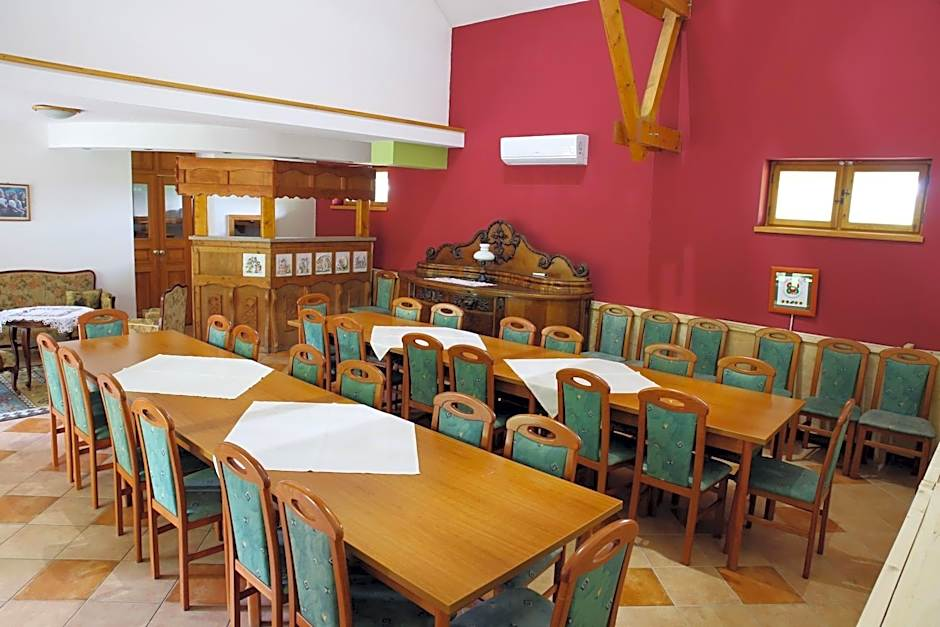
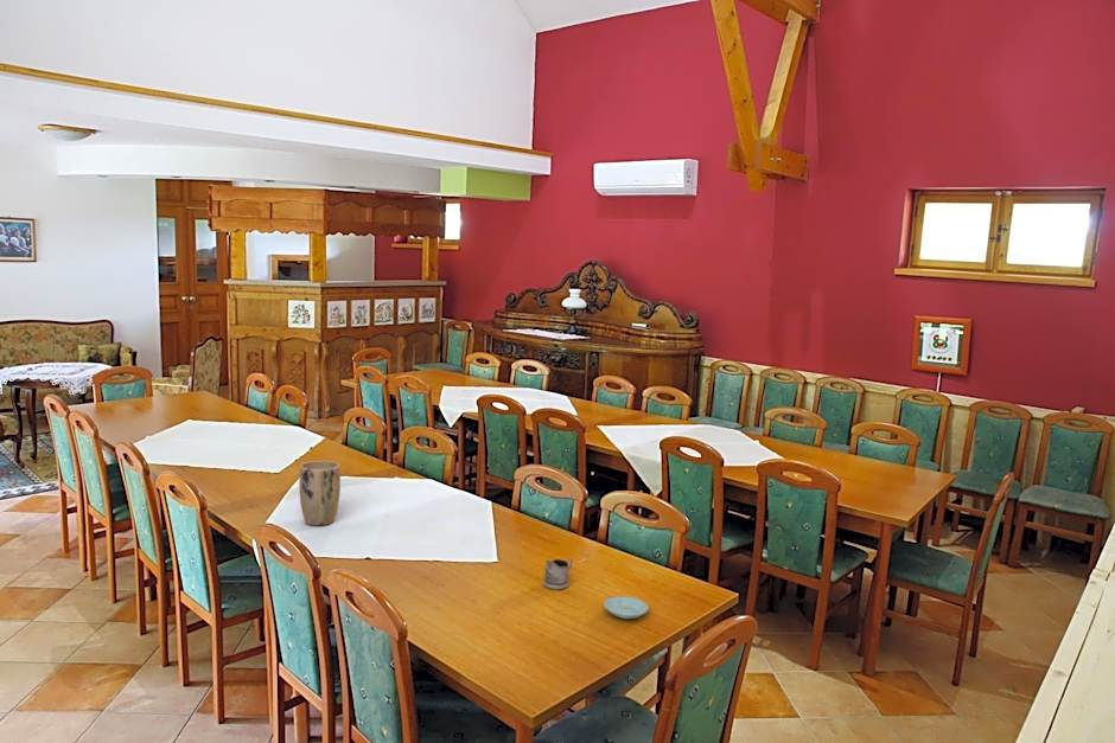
+ saucer [603,596,650,620]
+ tea glass holder [542,557,574,590]
+ plant pot [298,460,342,526]
